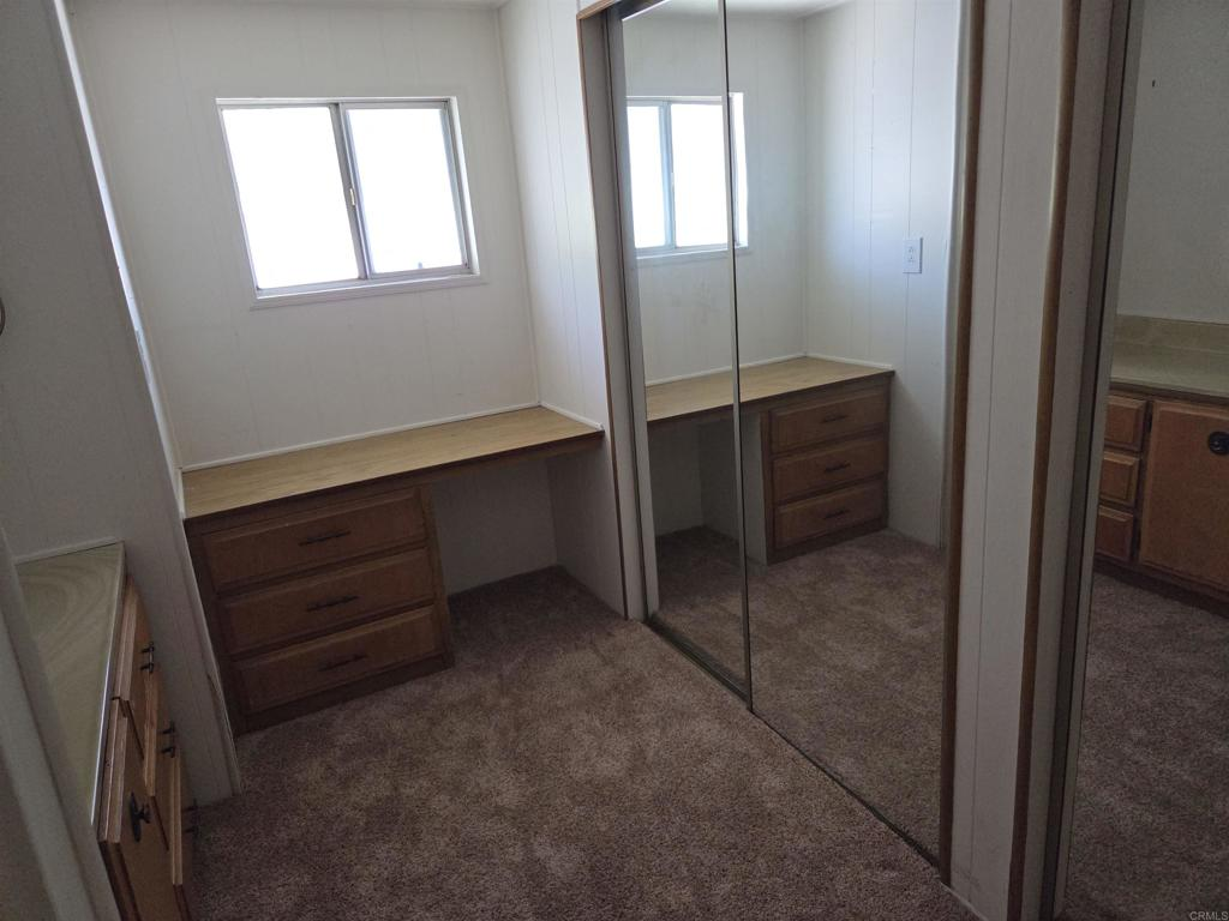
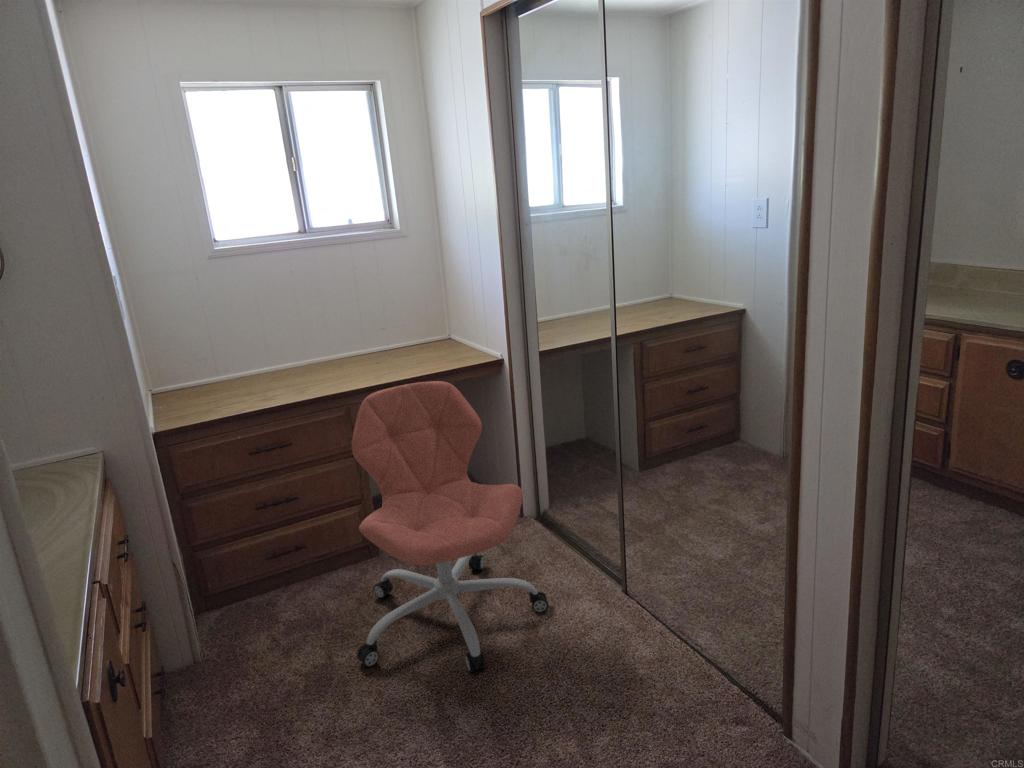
+ office chair [351,380,549,674]
